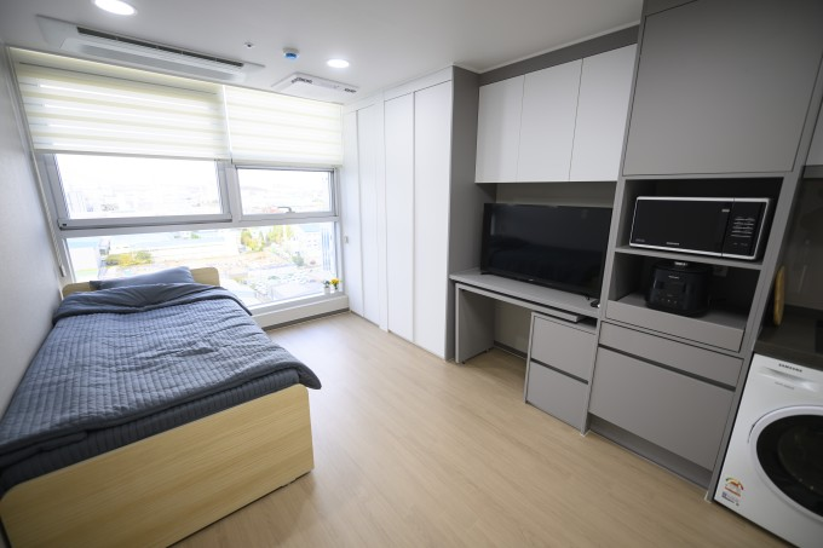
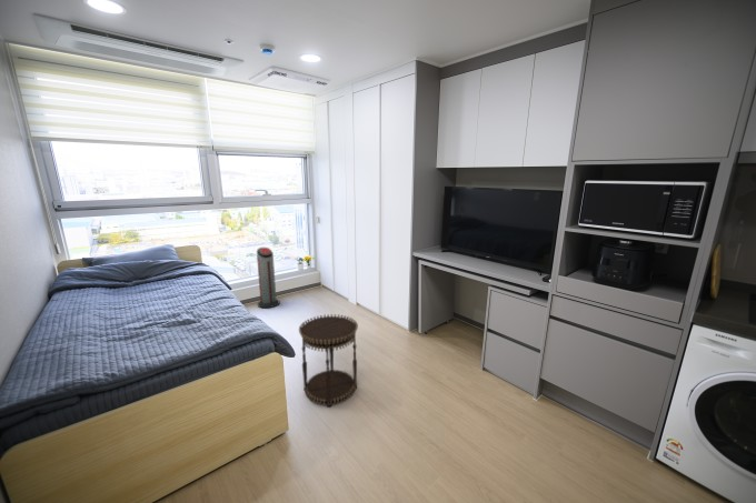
+ side table [298,313,359,408]
+ air purifier [256,247,280,309]
